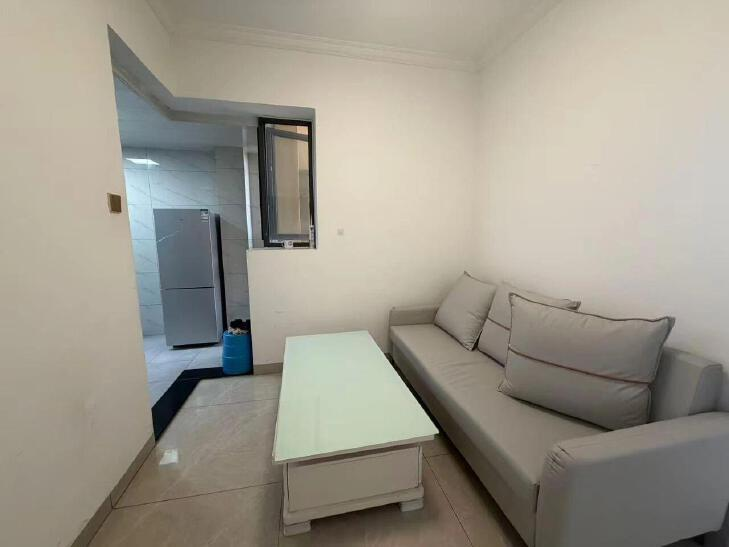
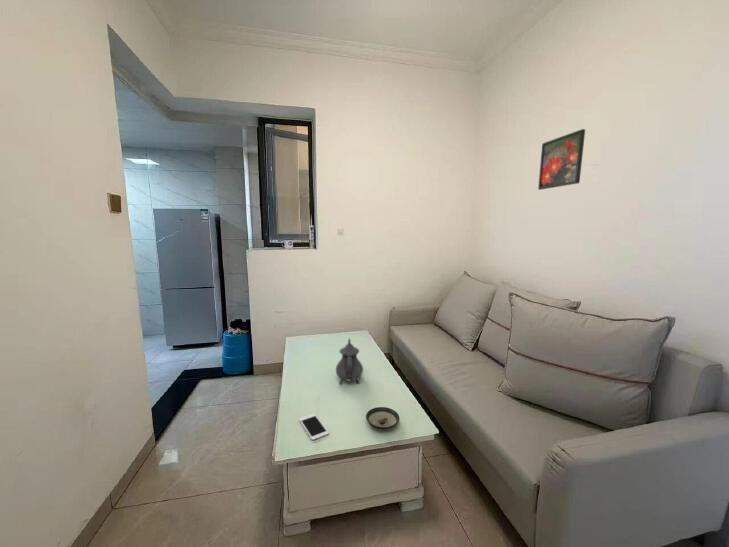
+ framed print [537,128,586,191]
+ saucer [365,406,400,431]
+ teapot [335,337,364,385]
+ cell phone [298,412,330,441]
